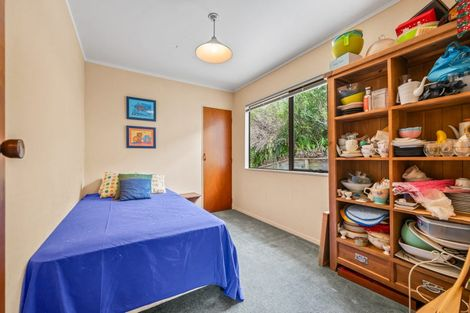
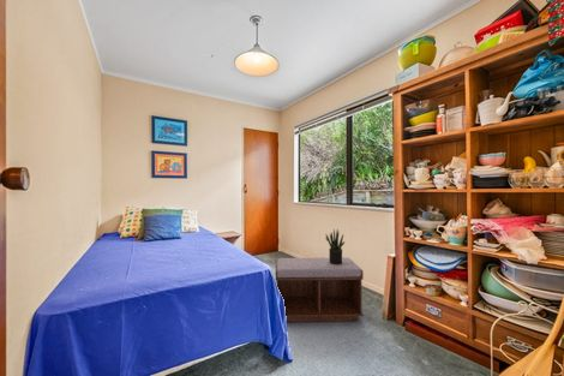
+ potted plant [324,228,346,264]
+ bench [275,256,365,323]
